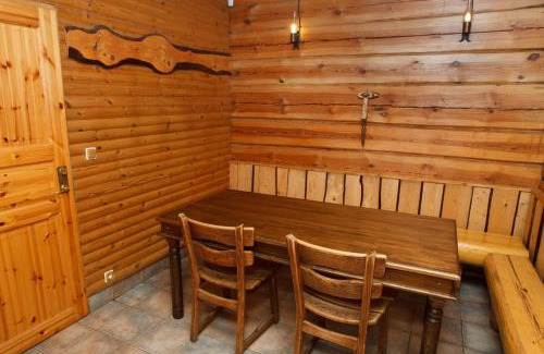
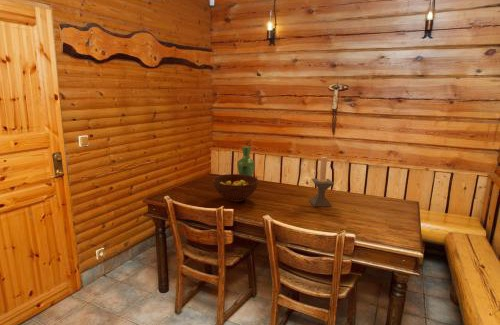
+ candle holder [308,156,335,207]
+ fruit bowl [212,173,259,203]
+ vase [236,145,256,176]
